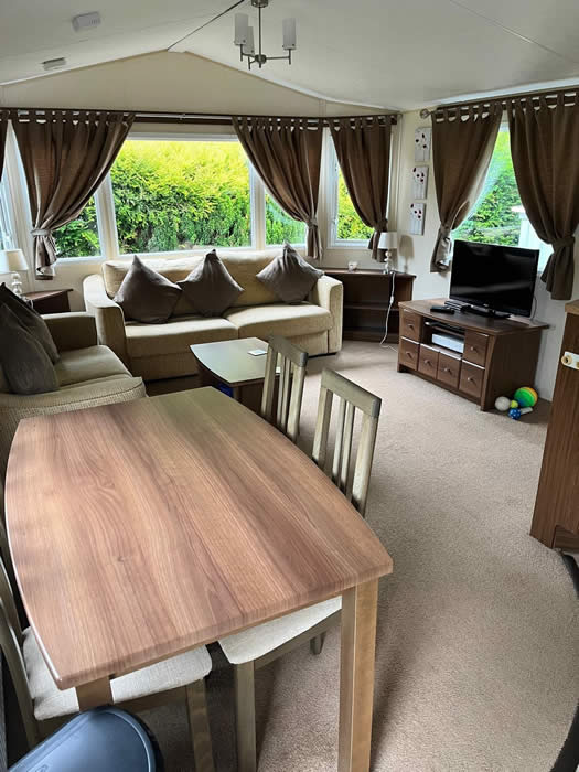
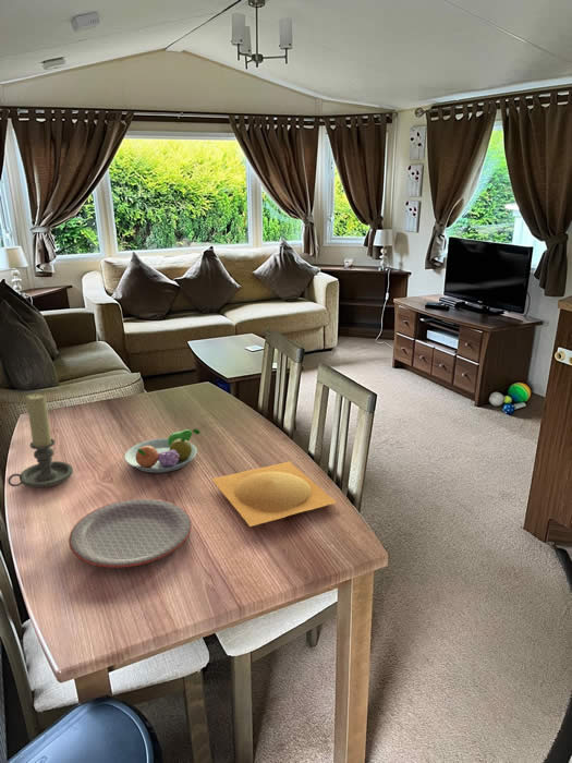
+ candle holder [7,392,74,488]
+ fruit bowl [124,428,200,474]
+ plate [210,460,337,528]
+ plate [68,497,193,569]
